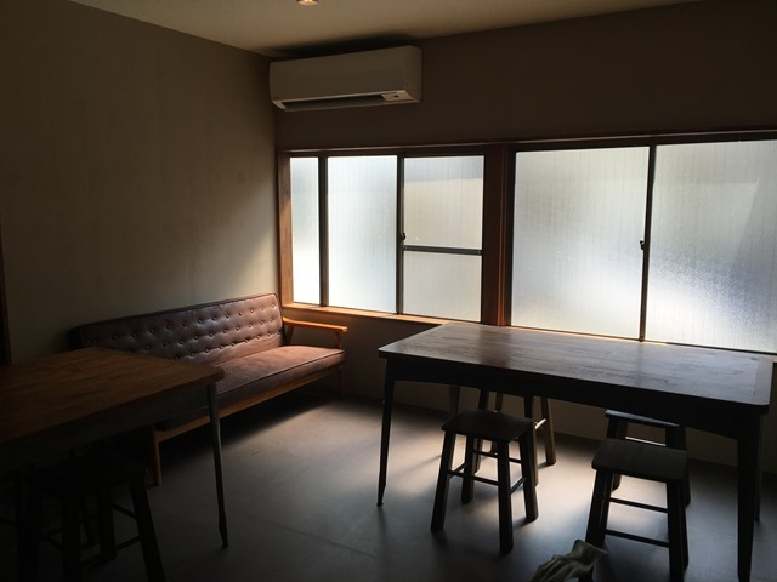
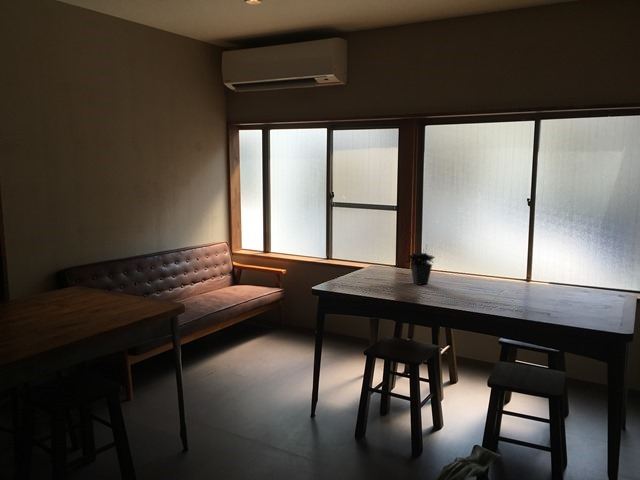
+ potted plant [405,228,436,286]
